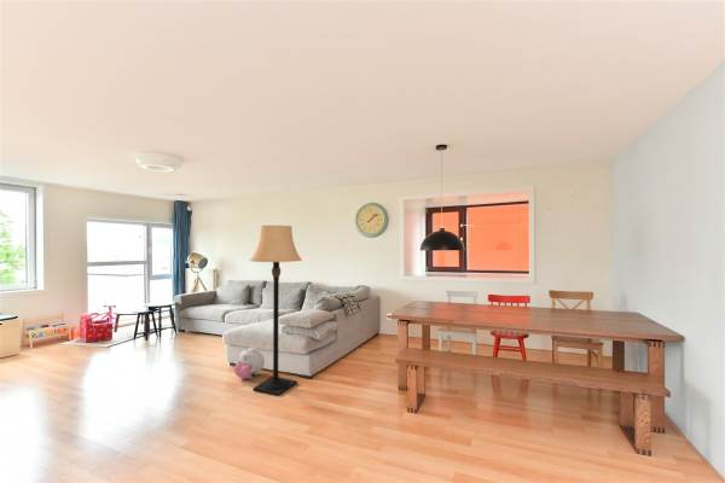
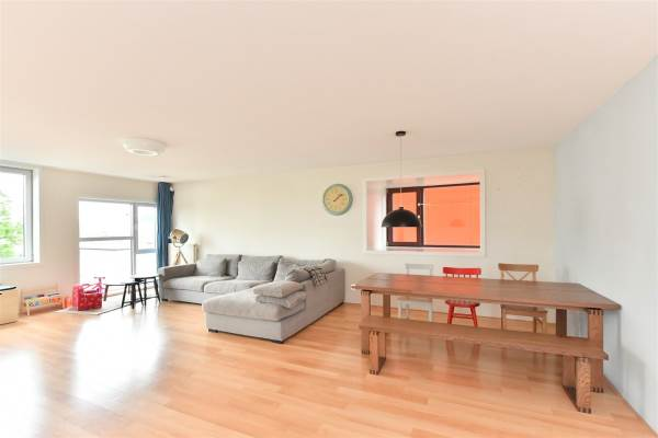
- lamp [248,225,303,397]
- plush toy [233,347,266,380]
